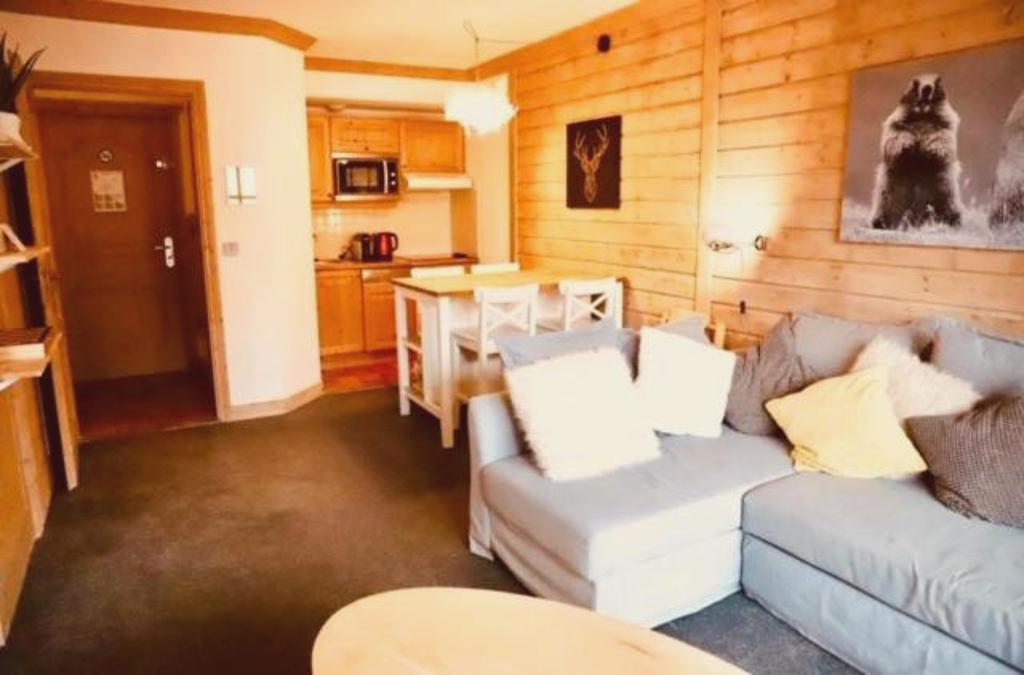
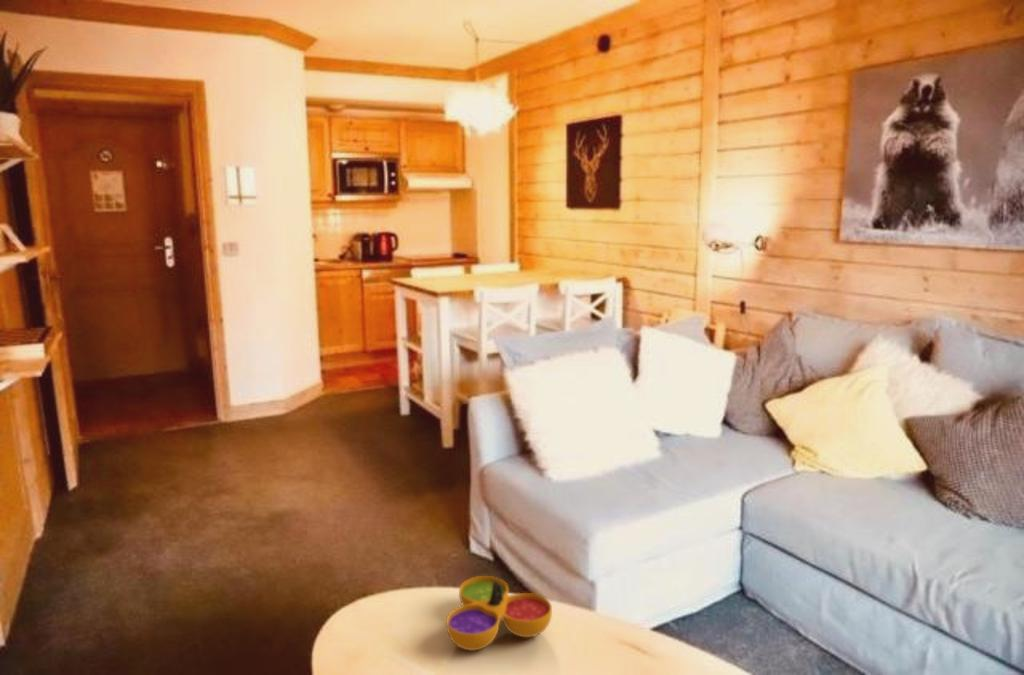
+ decorative bowl [445,575,553,652]
